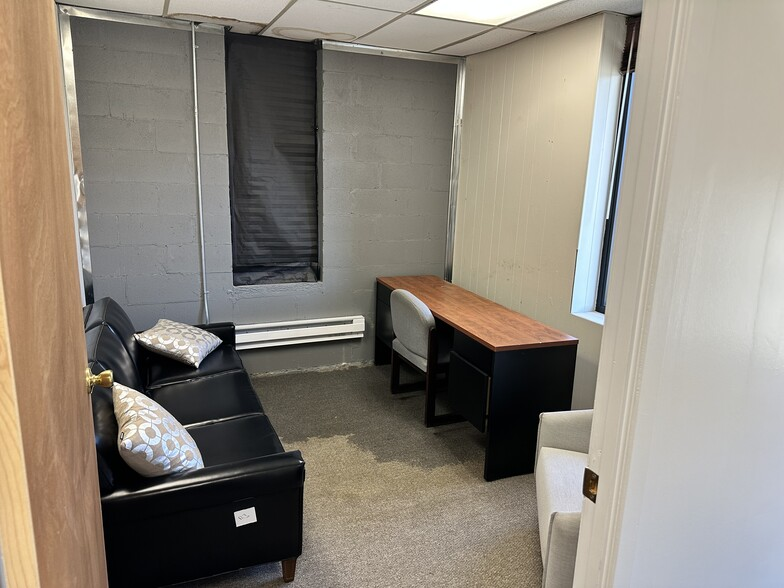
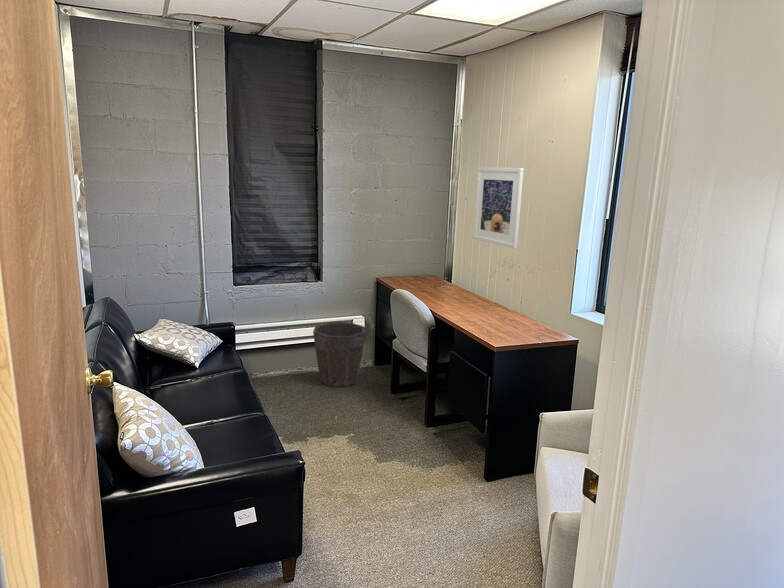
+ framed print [472,167,525,249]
+ waste bin [312,321,367,388]
